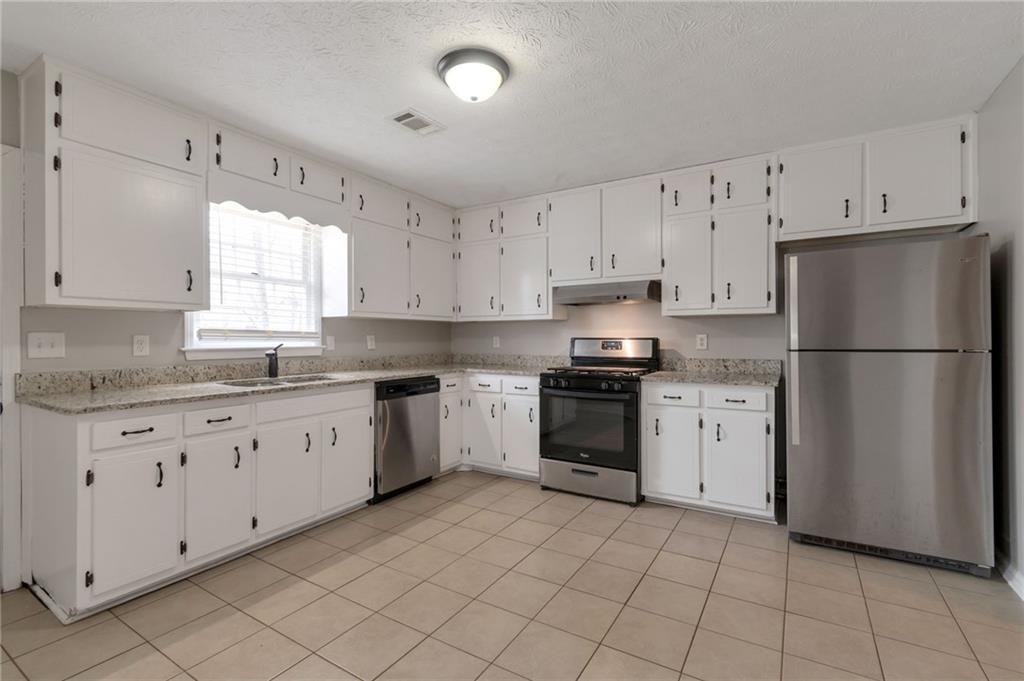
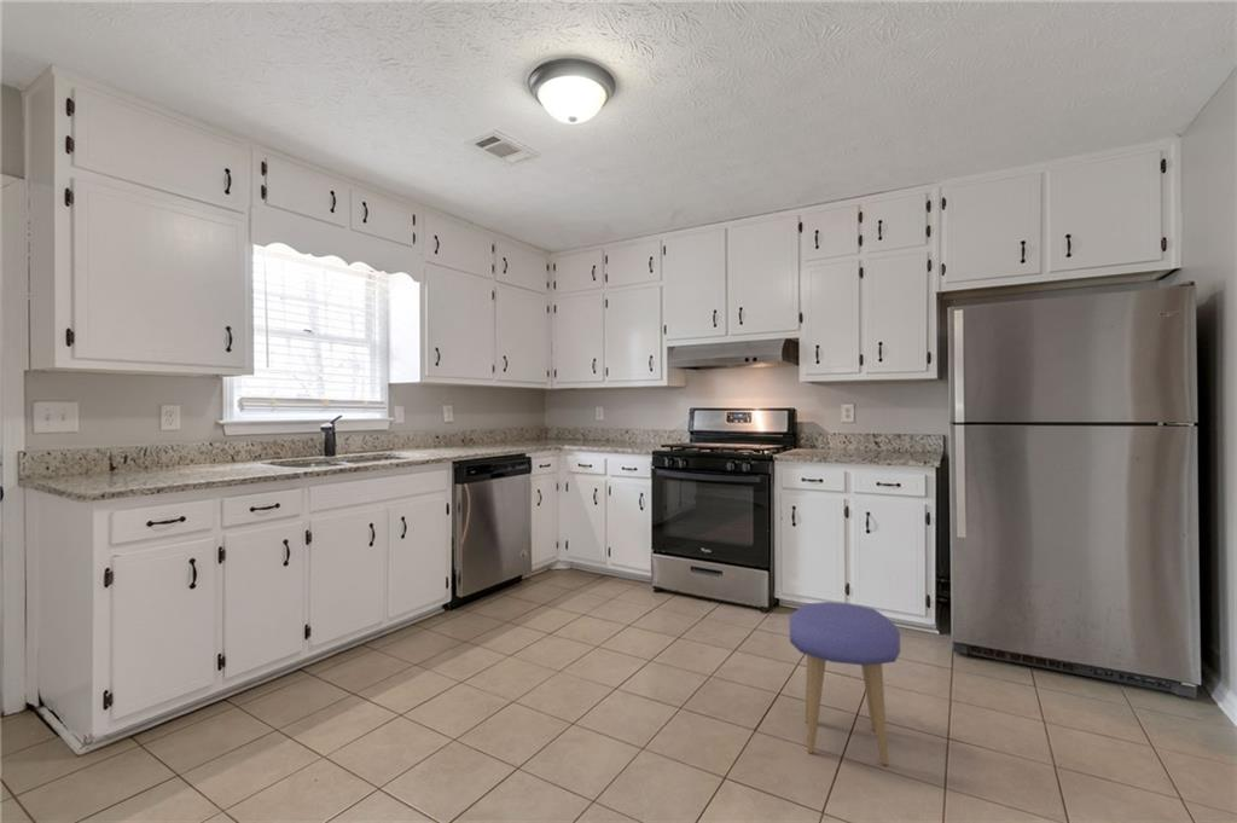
+ stool [789,601,901,766]
